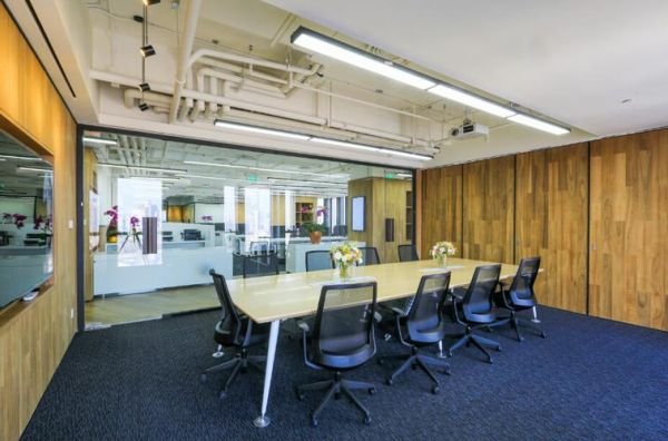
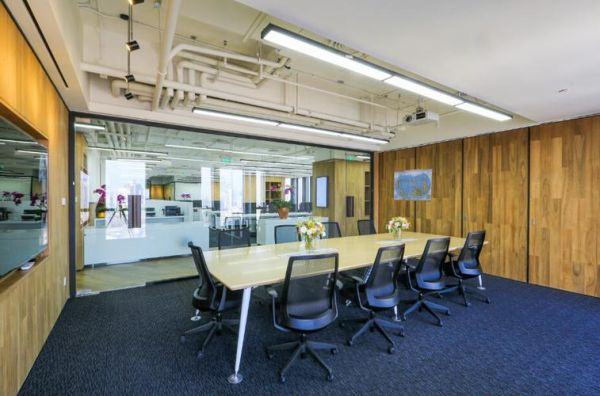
+ world map [393,168,434,202]
